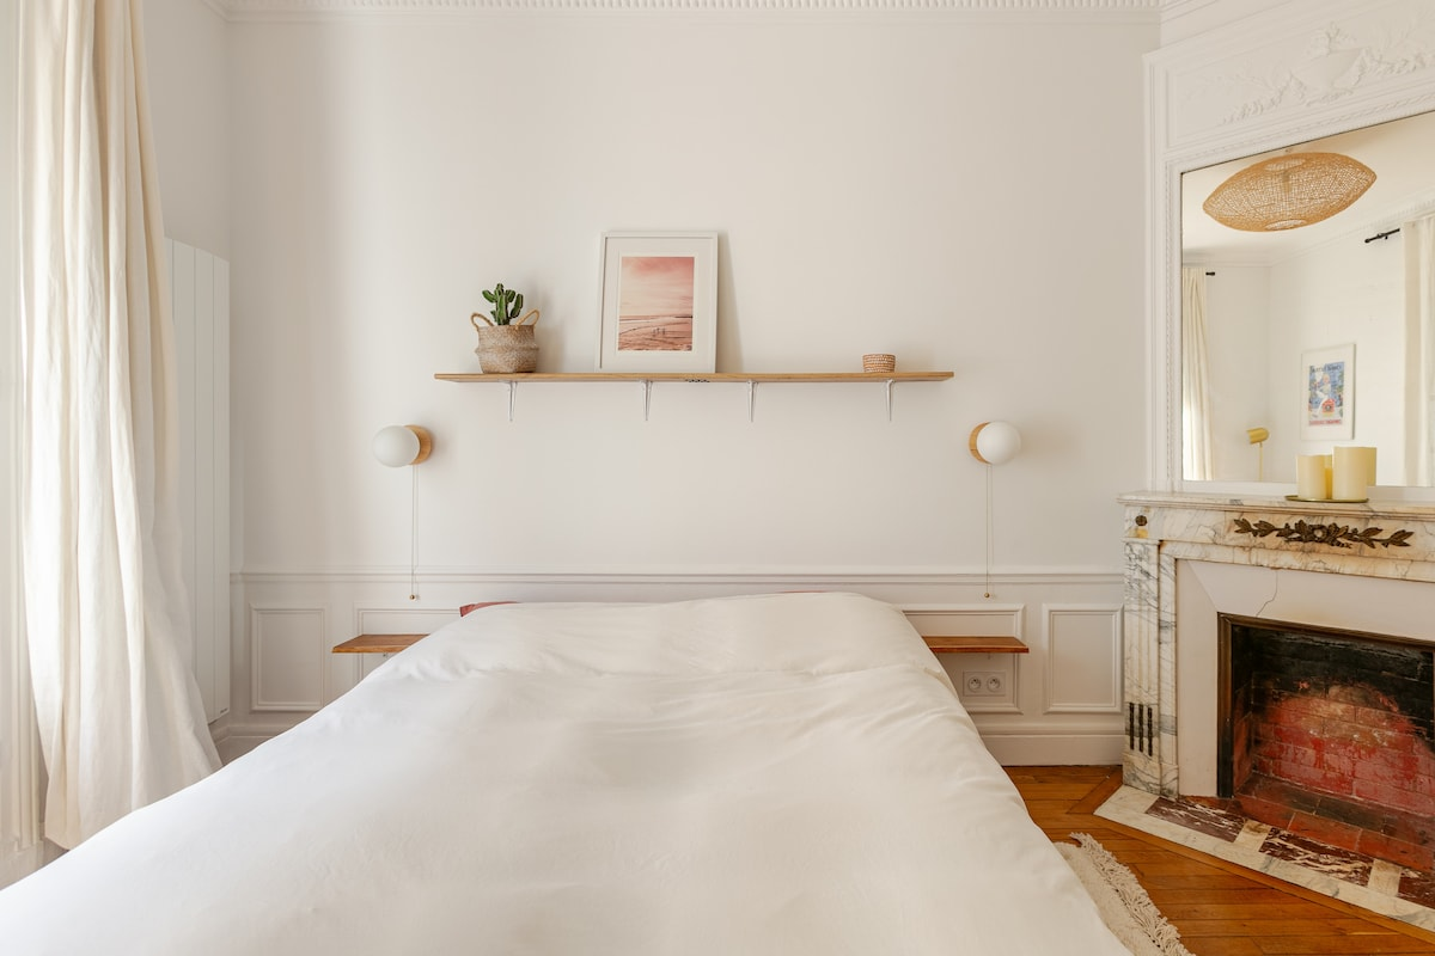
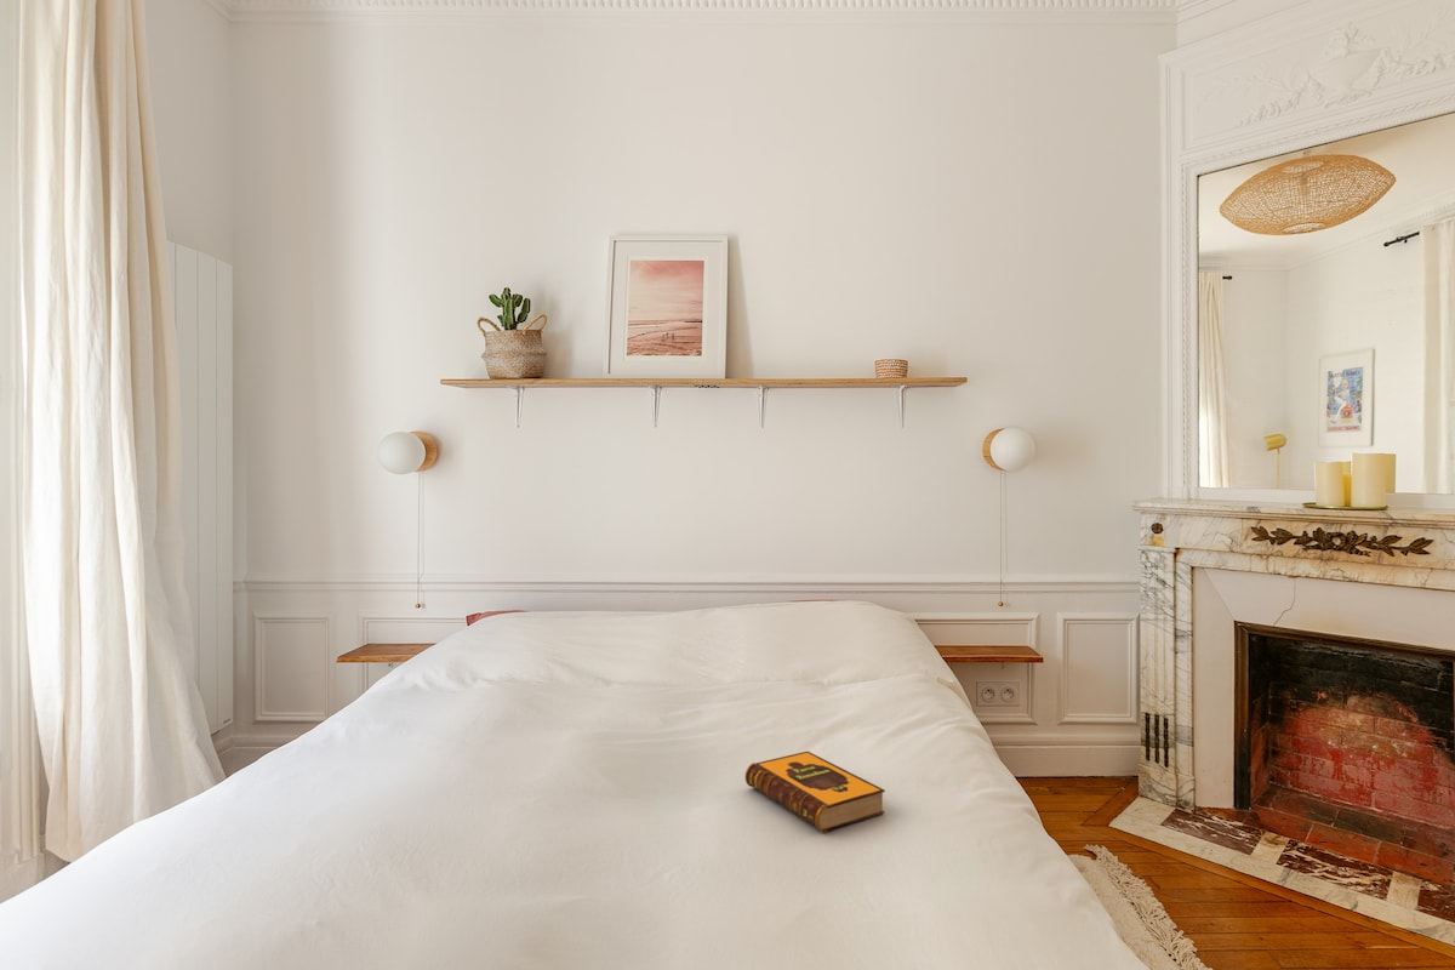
+ hardback book [744,751,886,833]
